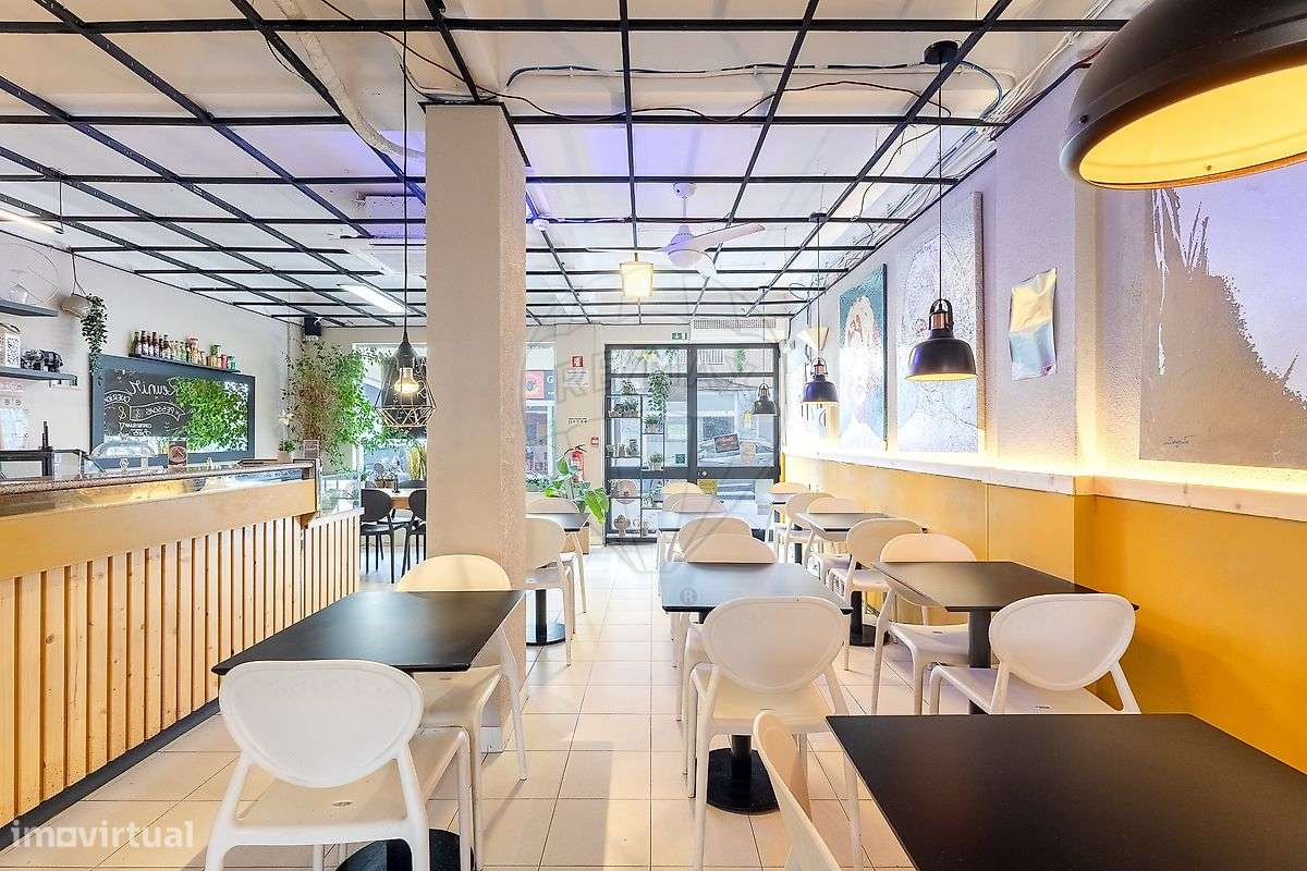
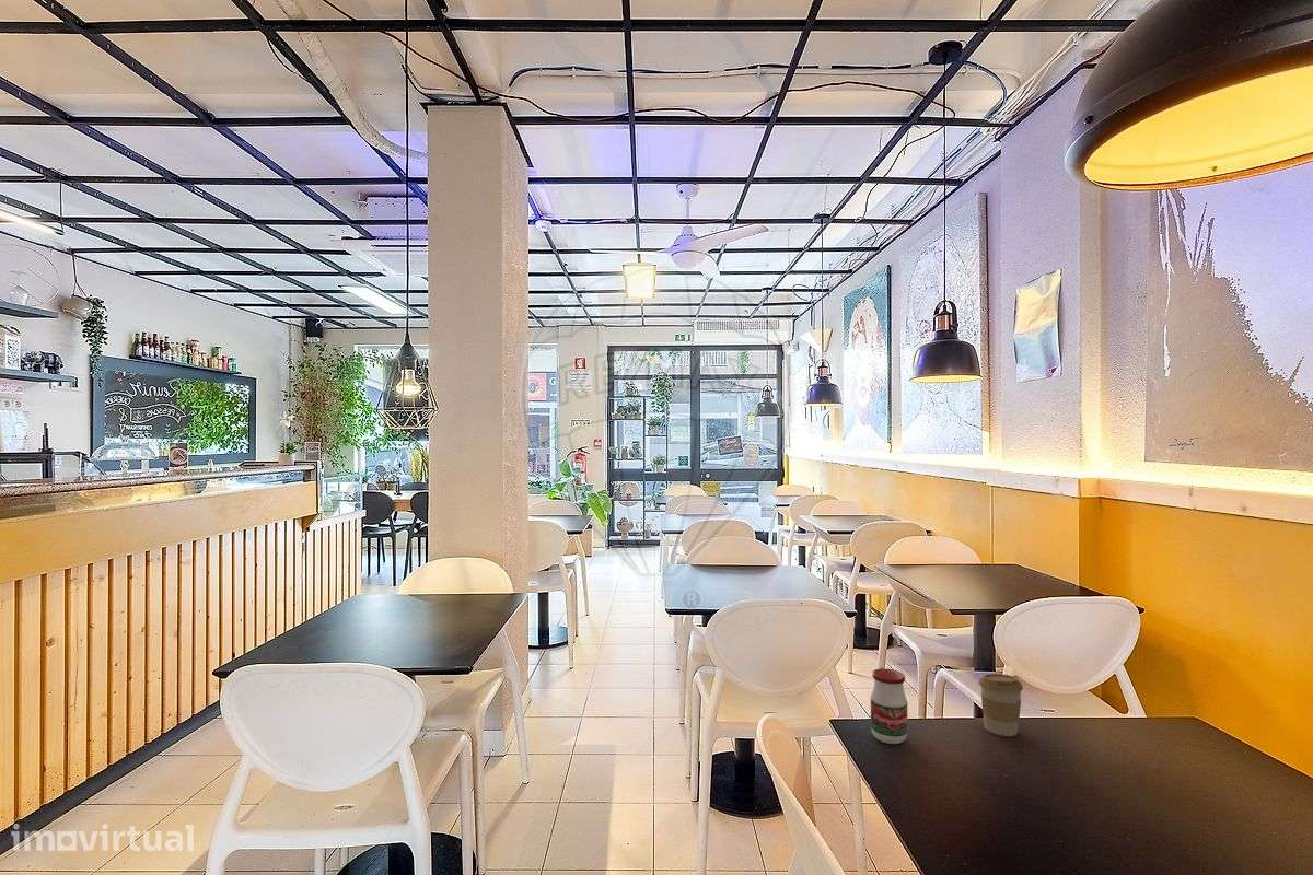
+ jar [870,667,908,745]
+ coffee cup [978,673,1024,737]
